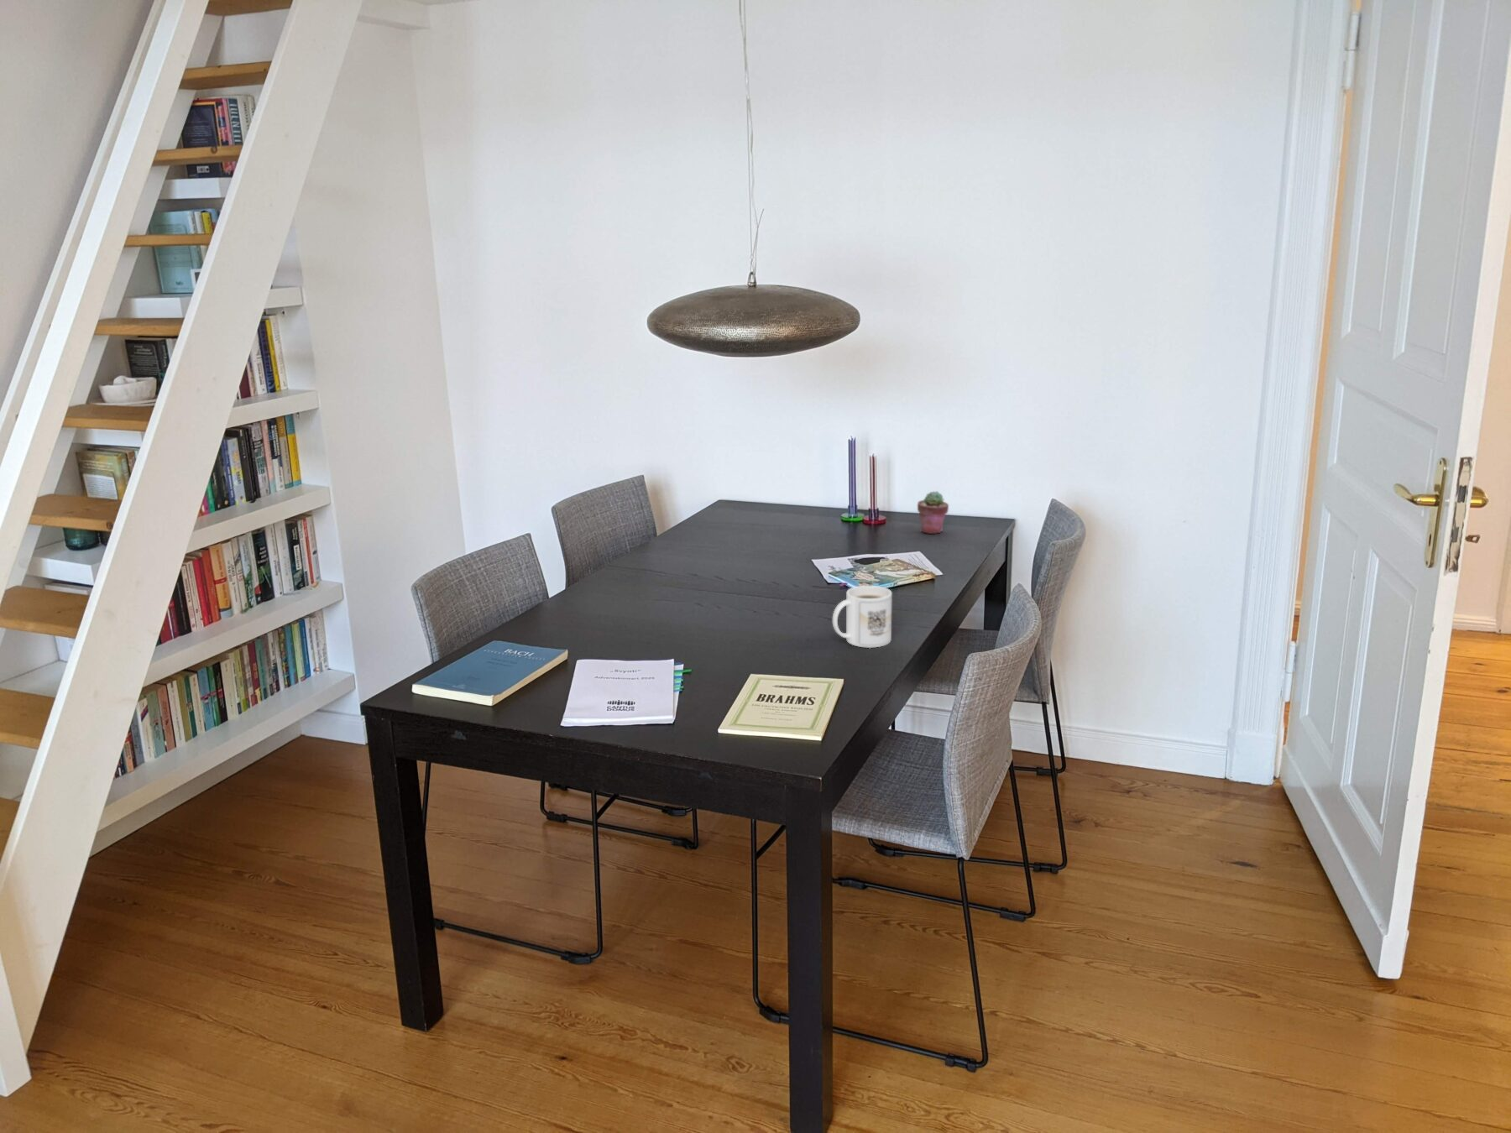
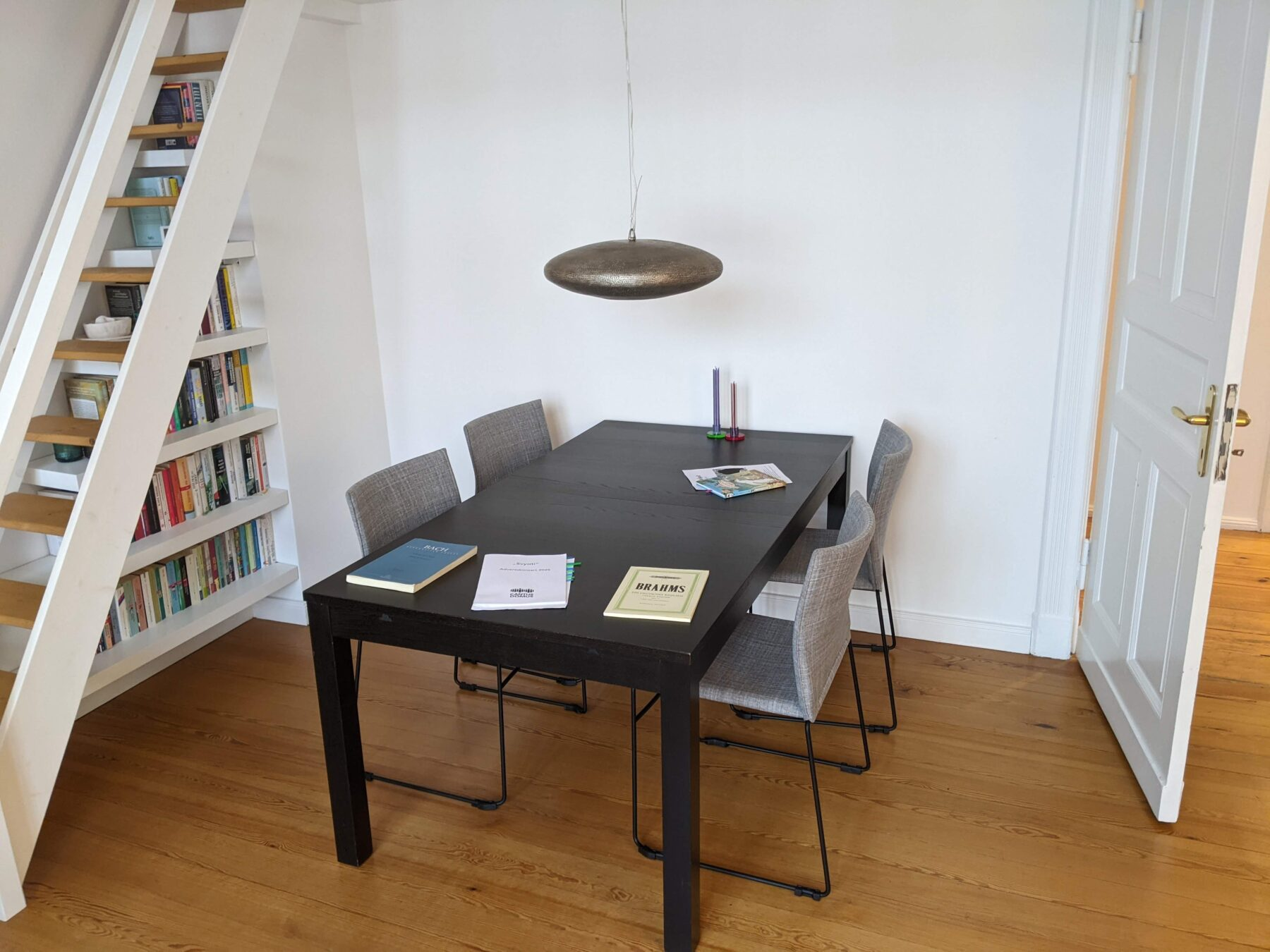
- potted succulent [916,490,949,534]
- mug [832,586,892,649]
